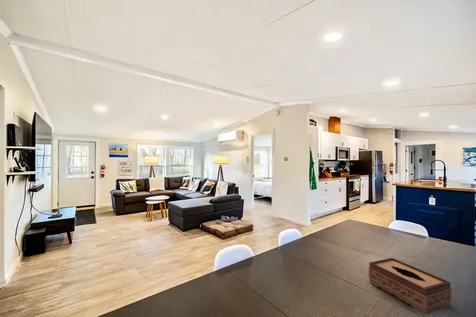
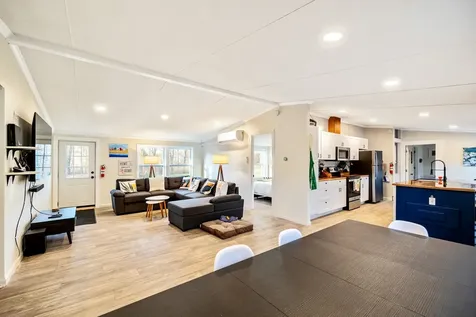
- tissue box [368,257,453,316]
